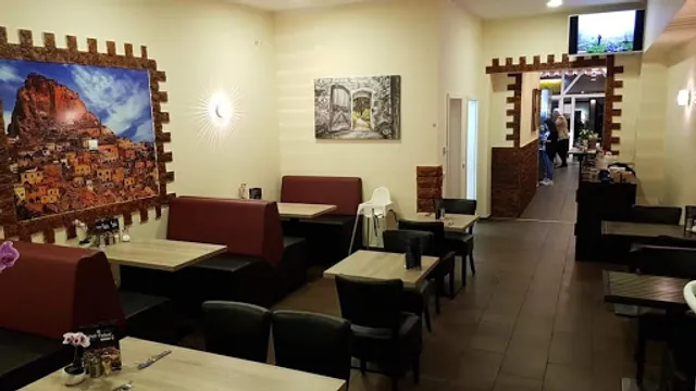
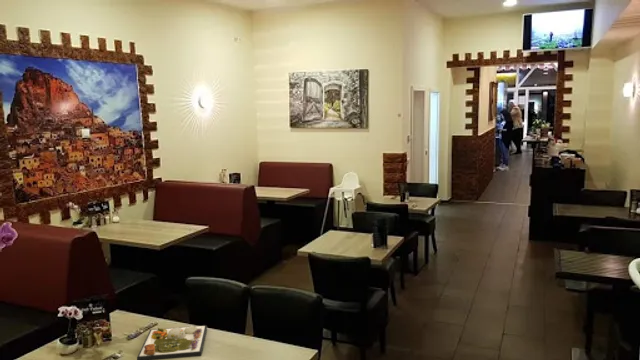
+ dinner plate [136,324,208,360]
